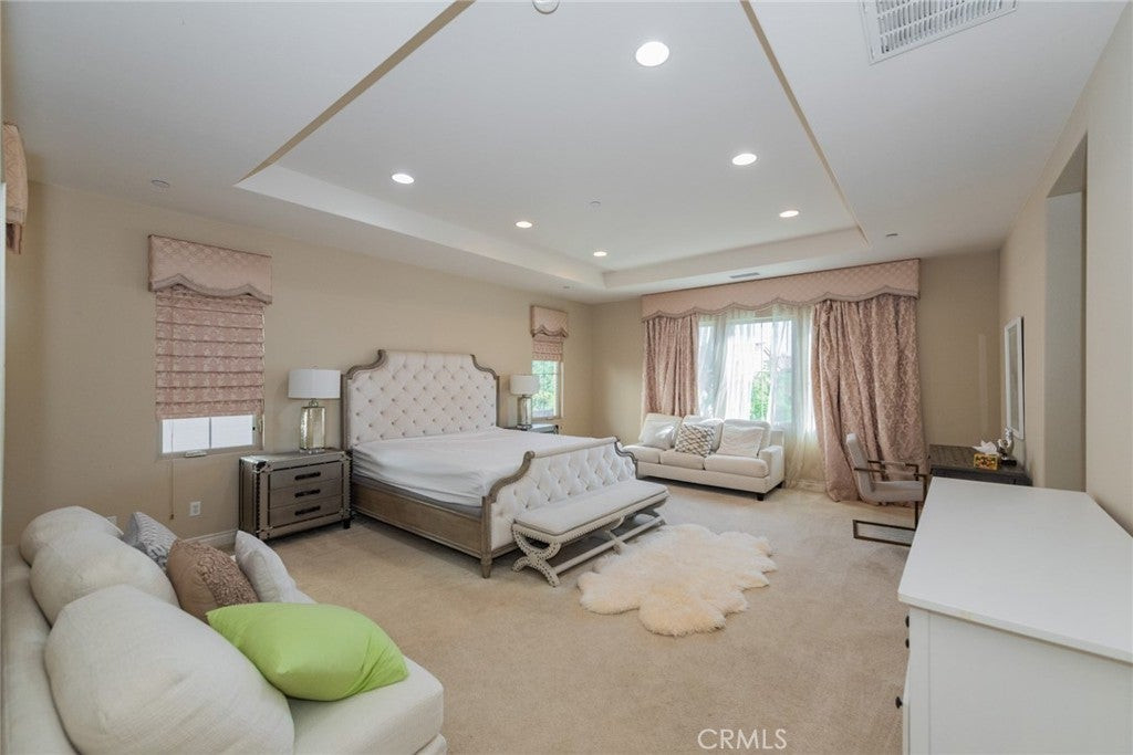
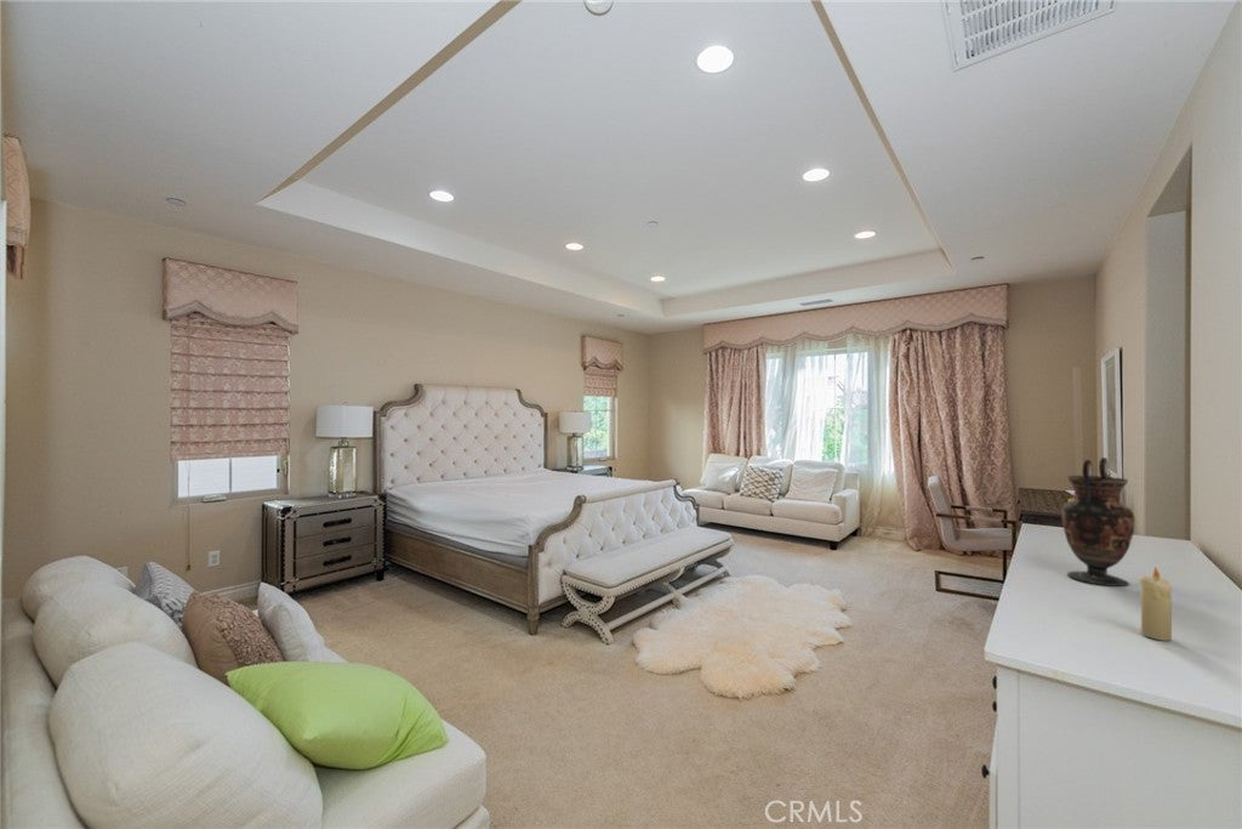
+ candle [1139,566,1173,642]
+ vase [1060,456,1136,587]
